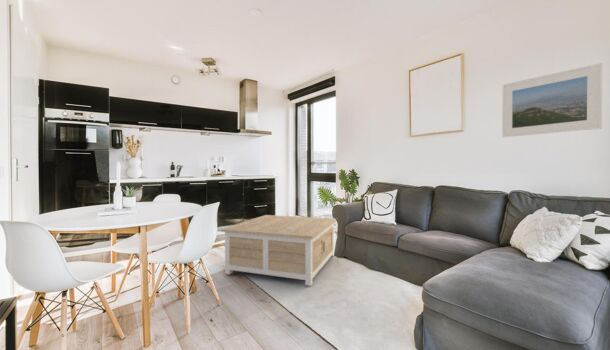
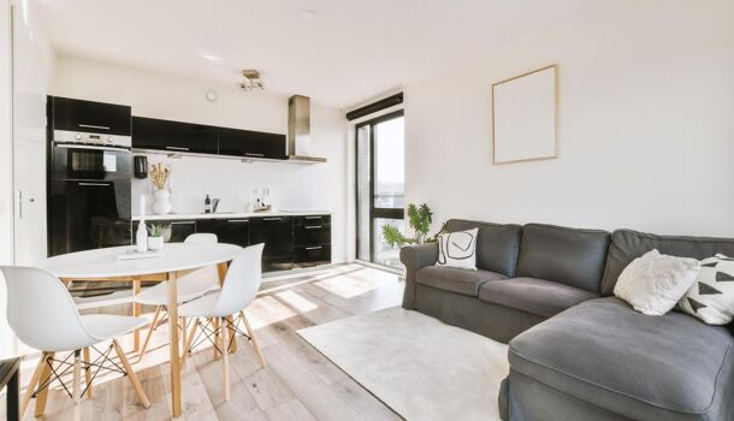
- coffee table [220,214,337,287]
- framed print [501,62,603,138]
